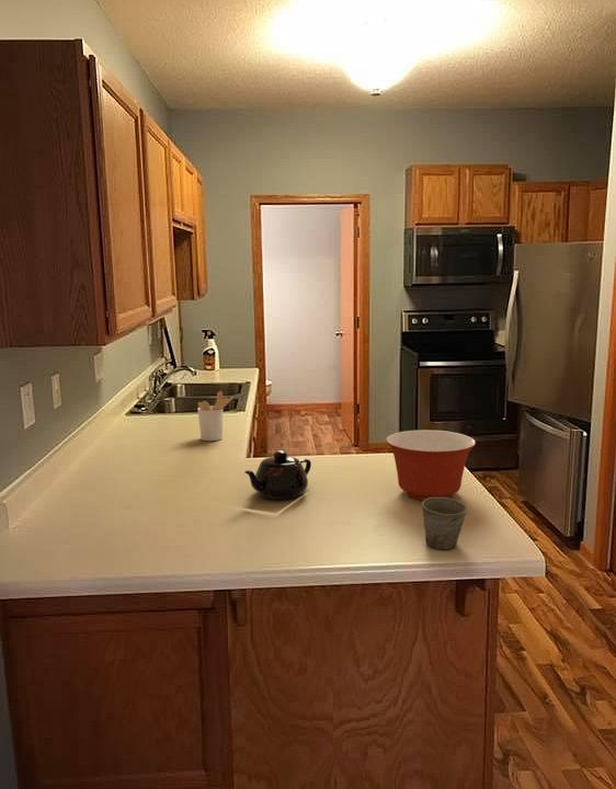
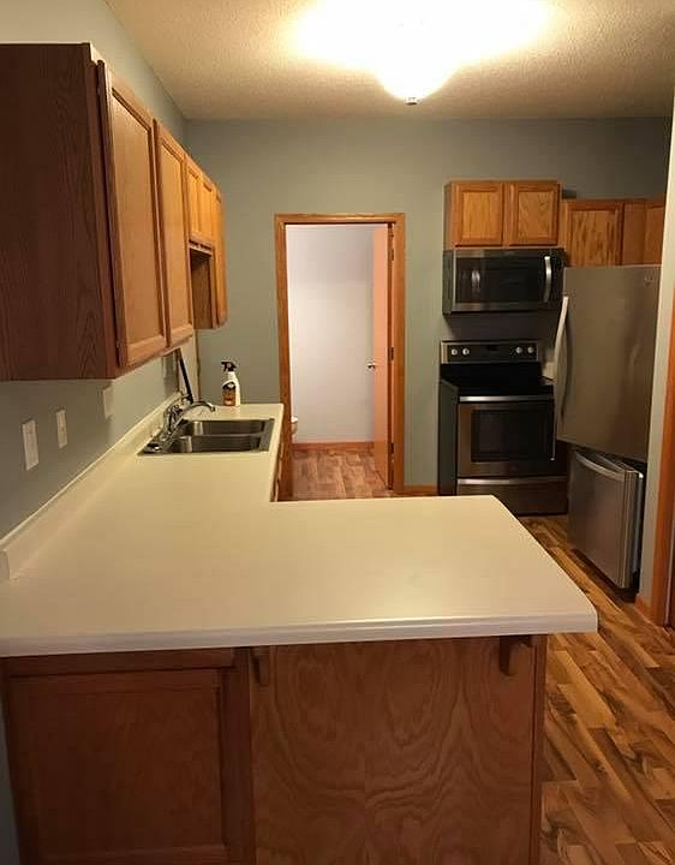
- utensil holder [196,390,235,442]
- mixing bowl [385,428,477,501]
- teapot [242,449,312,501]
- mug [421,498,468,550]
